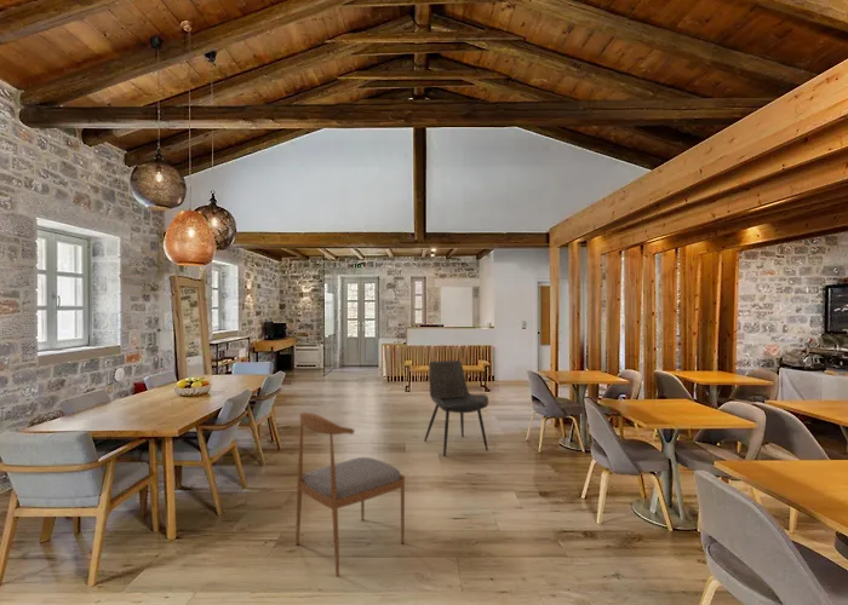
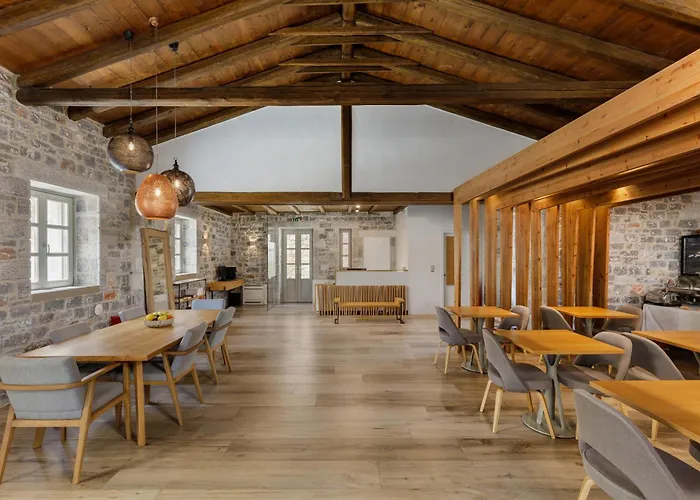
- dining chair [423,359,489,457]
- dining chair [294,411,406,577]
